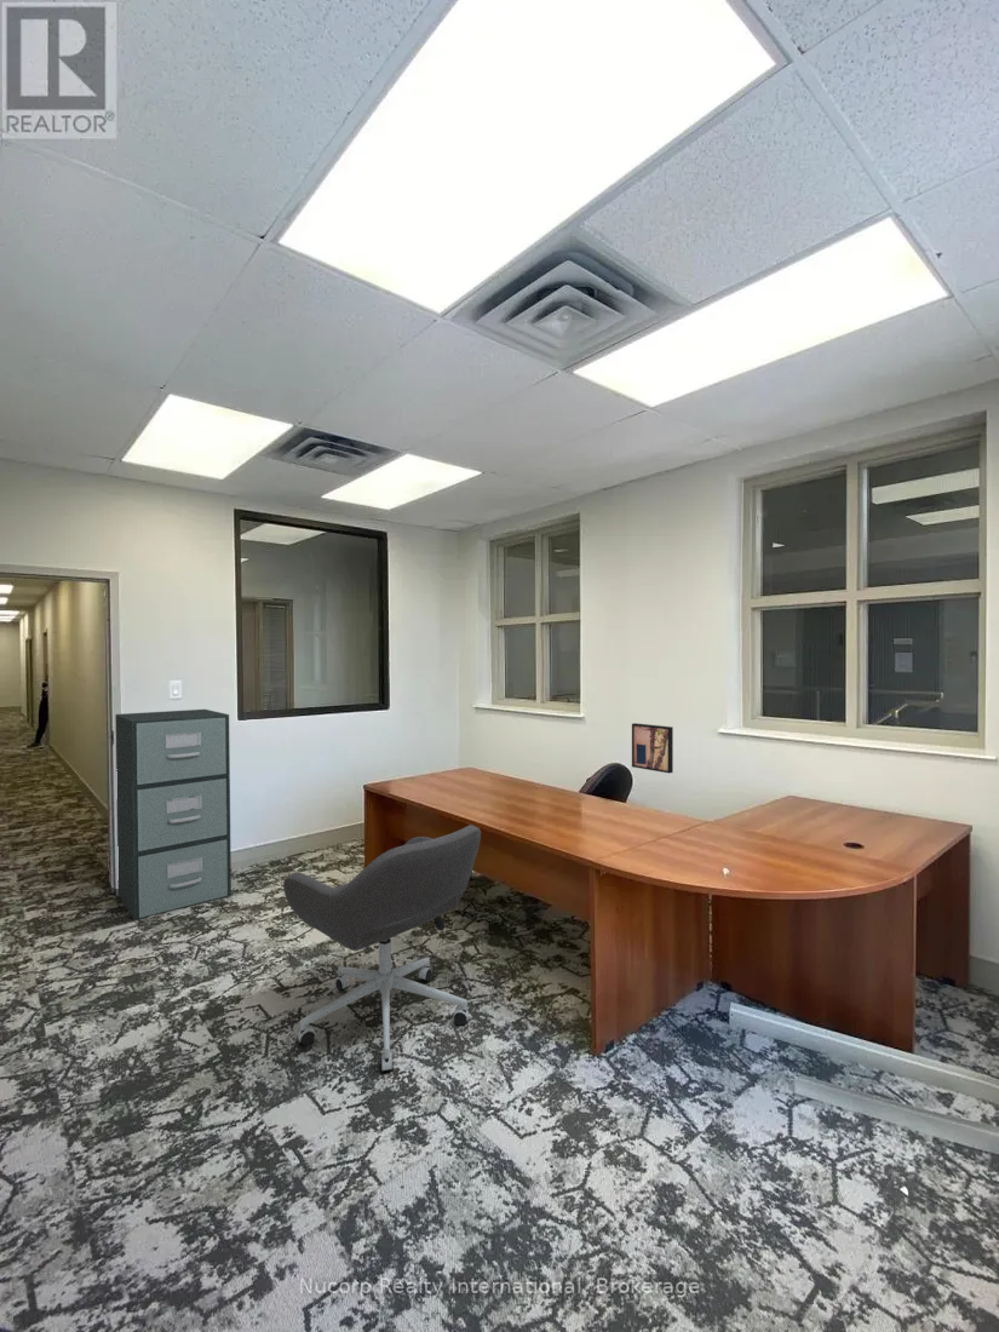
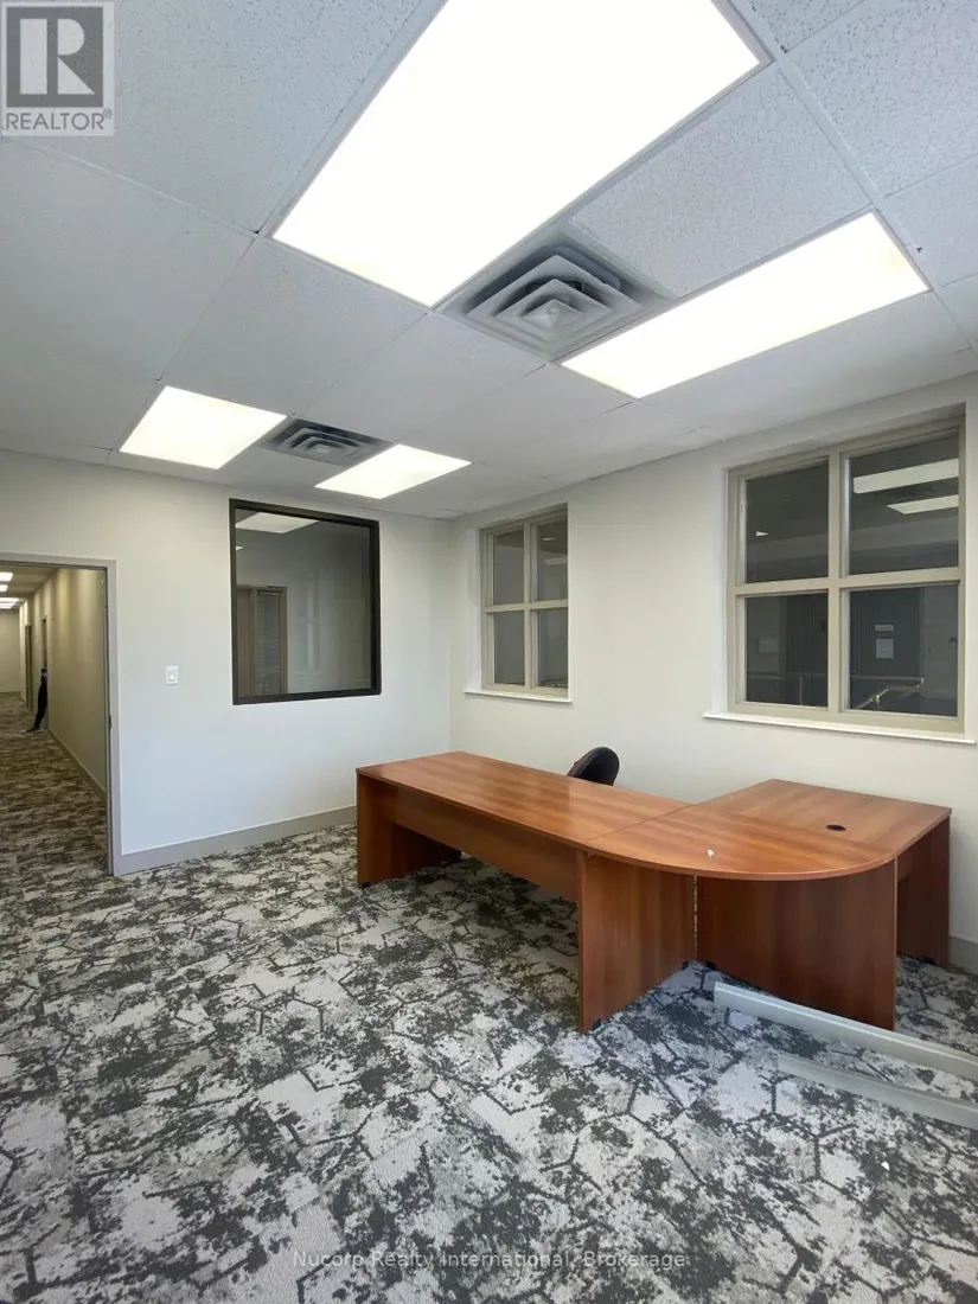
- wall art [631,722,674,774]
- filing cabinet [114,708,232,923]
- office chair [282,823,482,1073]
